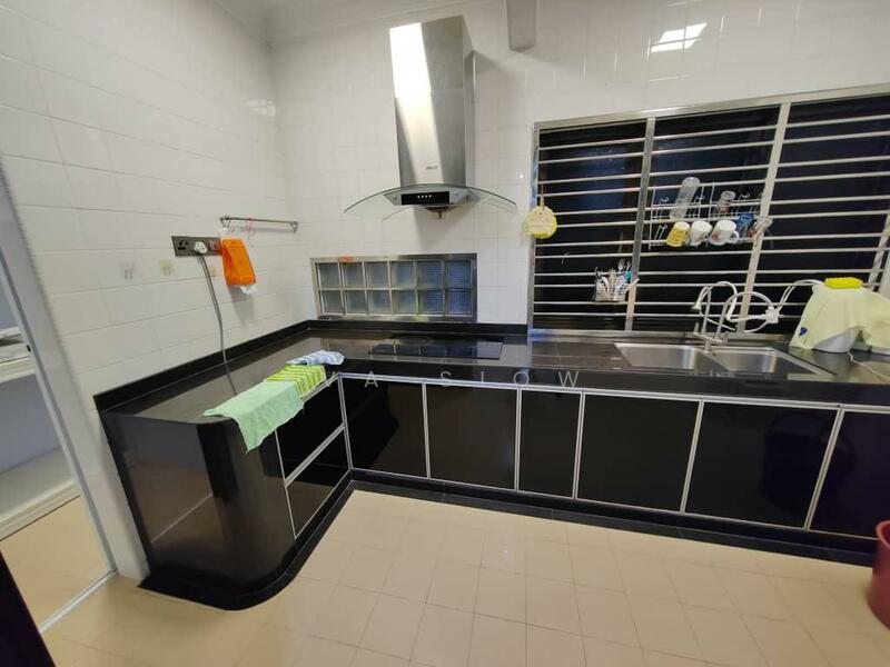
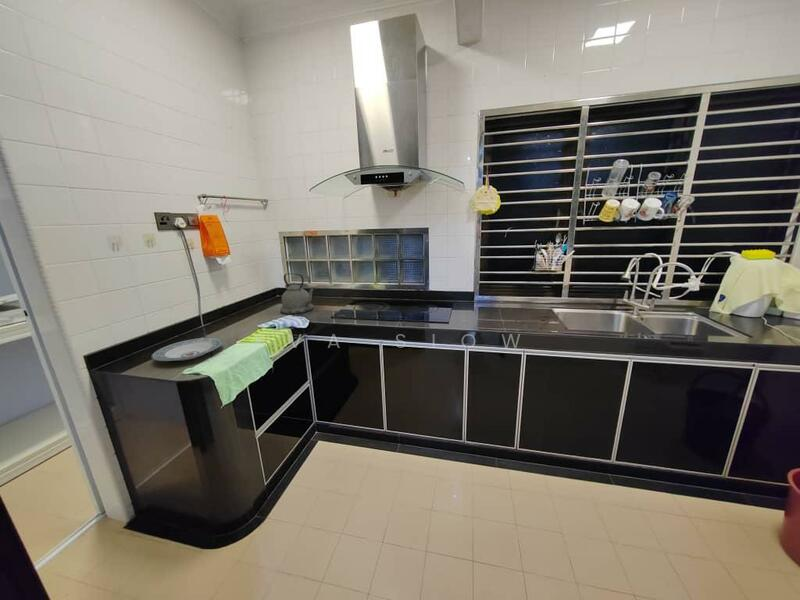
+ plate [151,337,224,362]
+ kettle [279,272,316,315]
